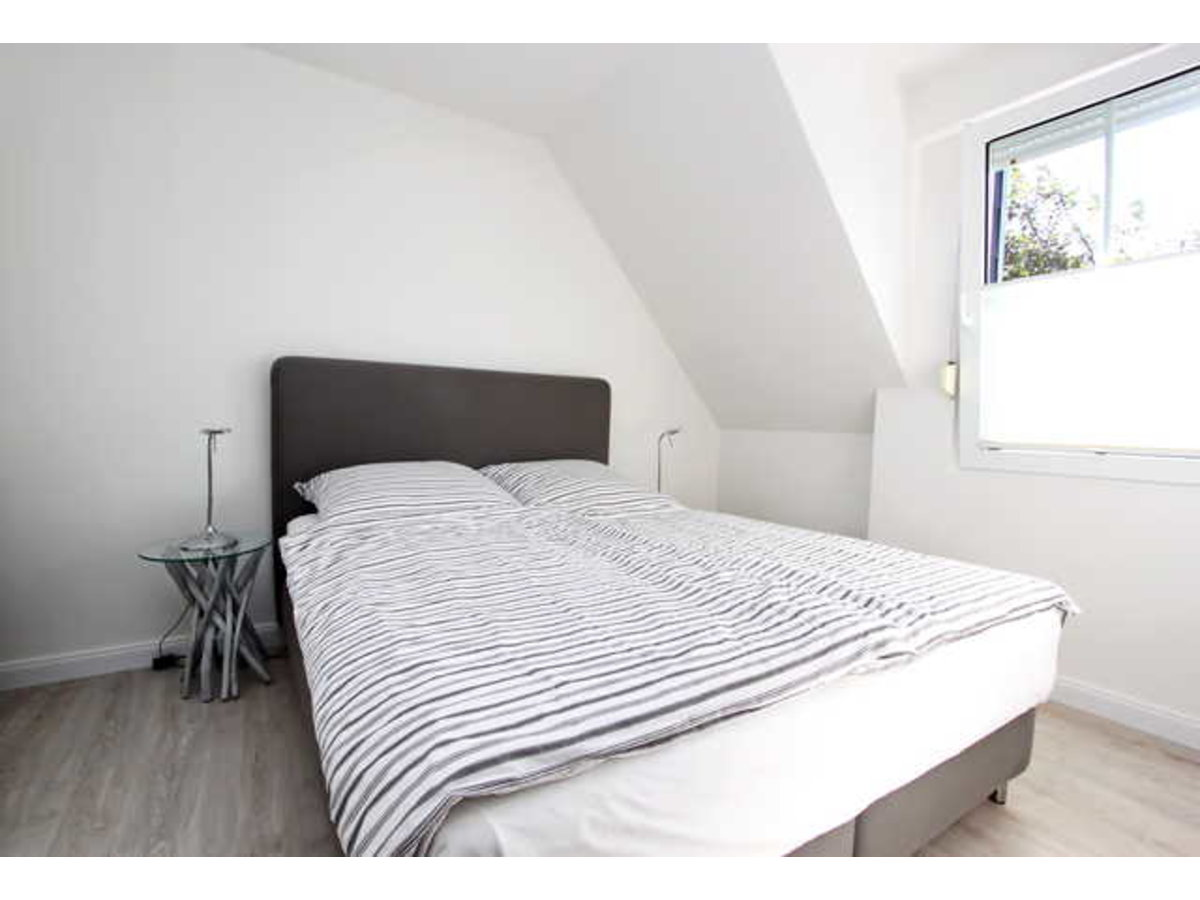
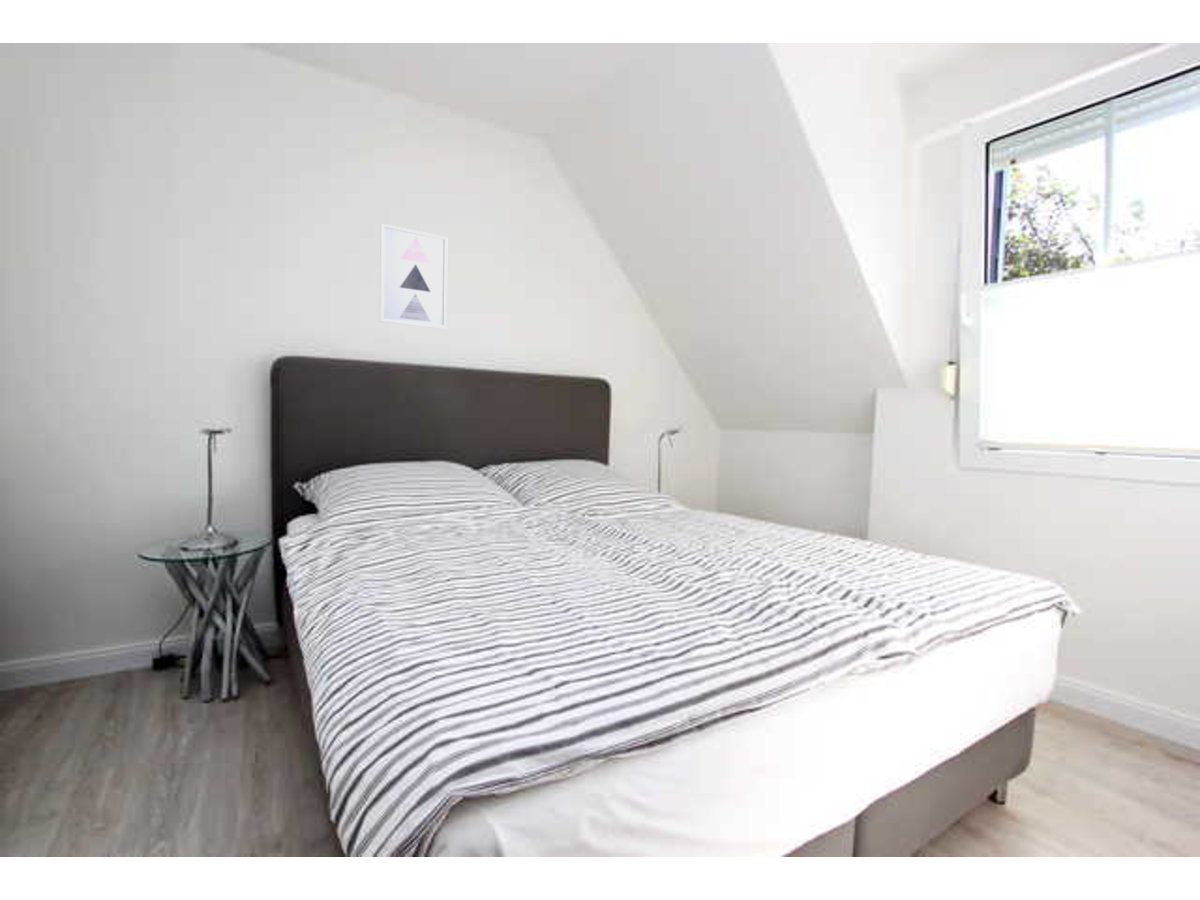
+ wall art [379,223,448,330]
